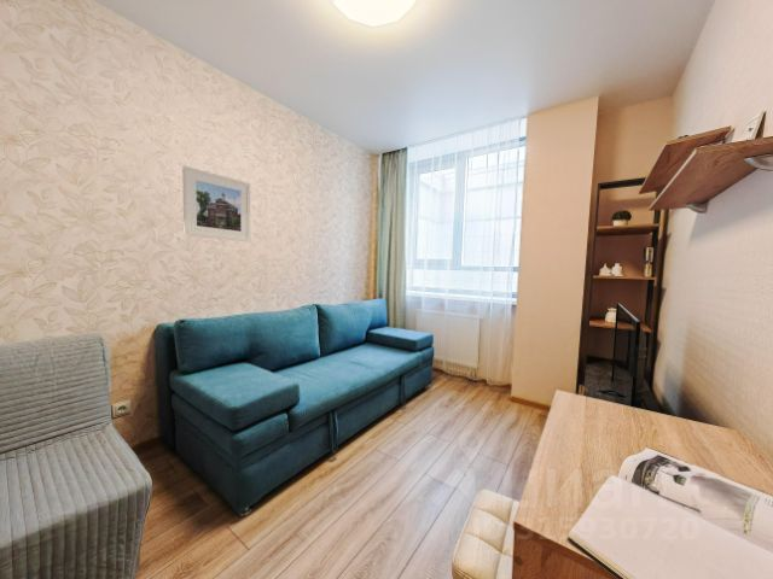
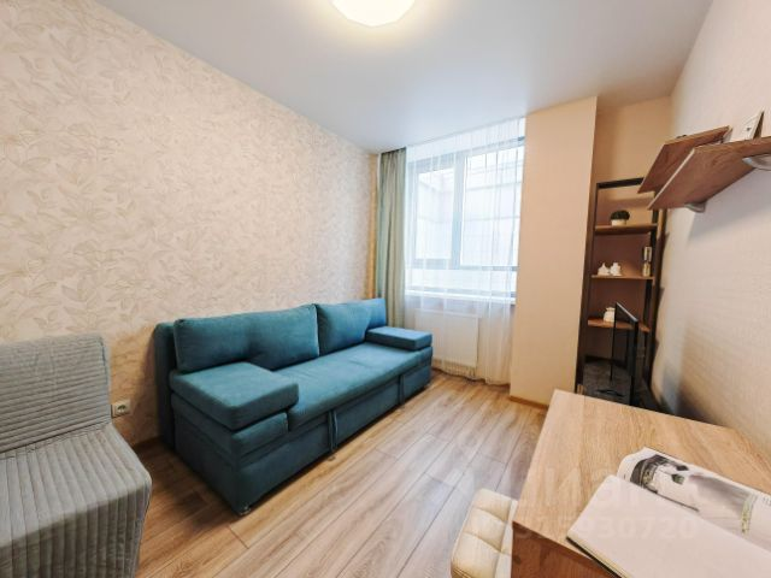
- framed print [181,165,251,242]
